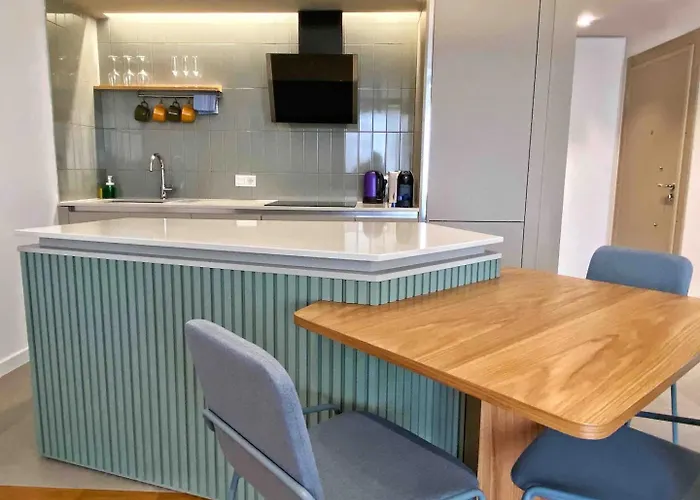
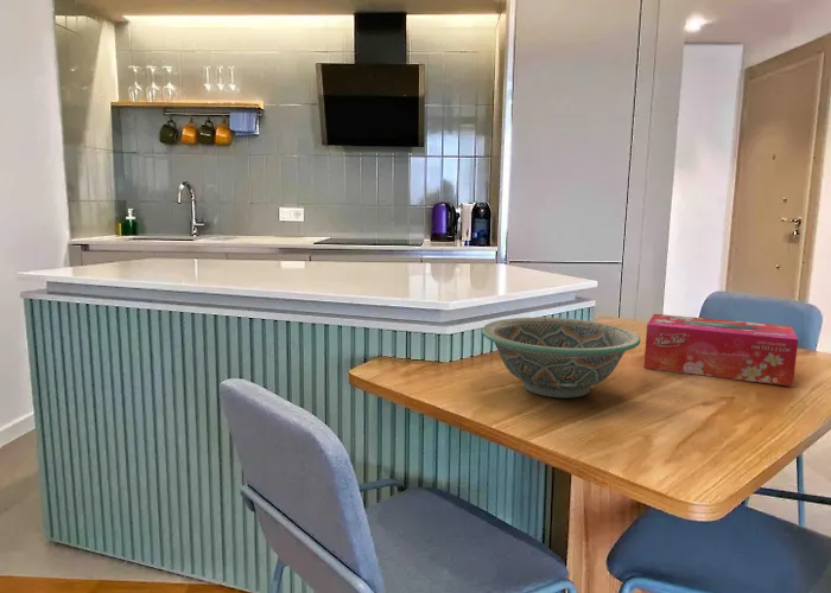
+ tissue box [642,313,799,388]
+ decorative bowl [481,317,641,398]
